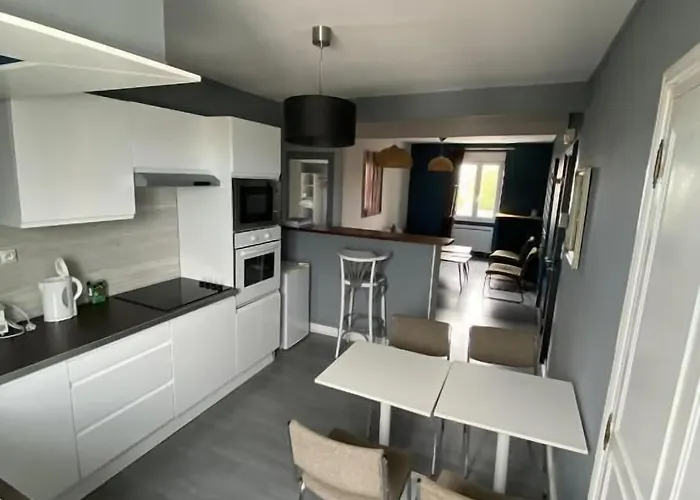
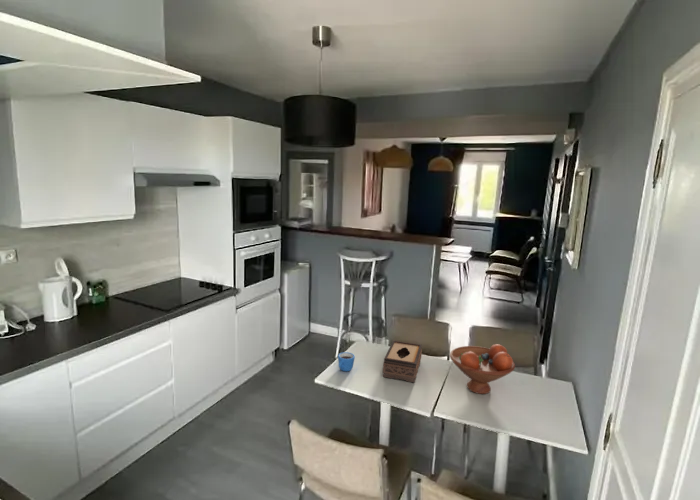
+ mug [337,351,356,372]
+ tissue box [382,339,423,383]
+ fruit bowl [449,343,516,395]
